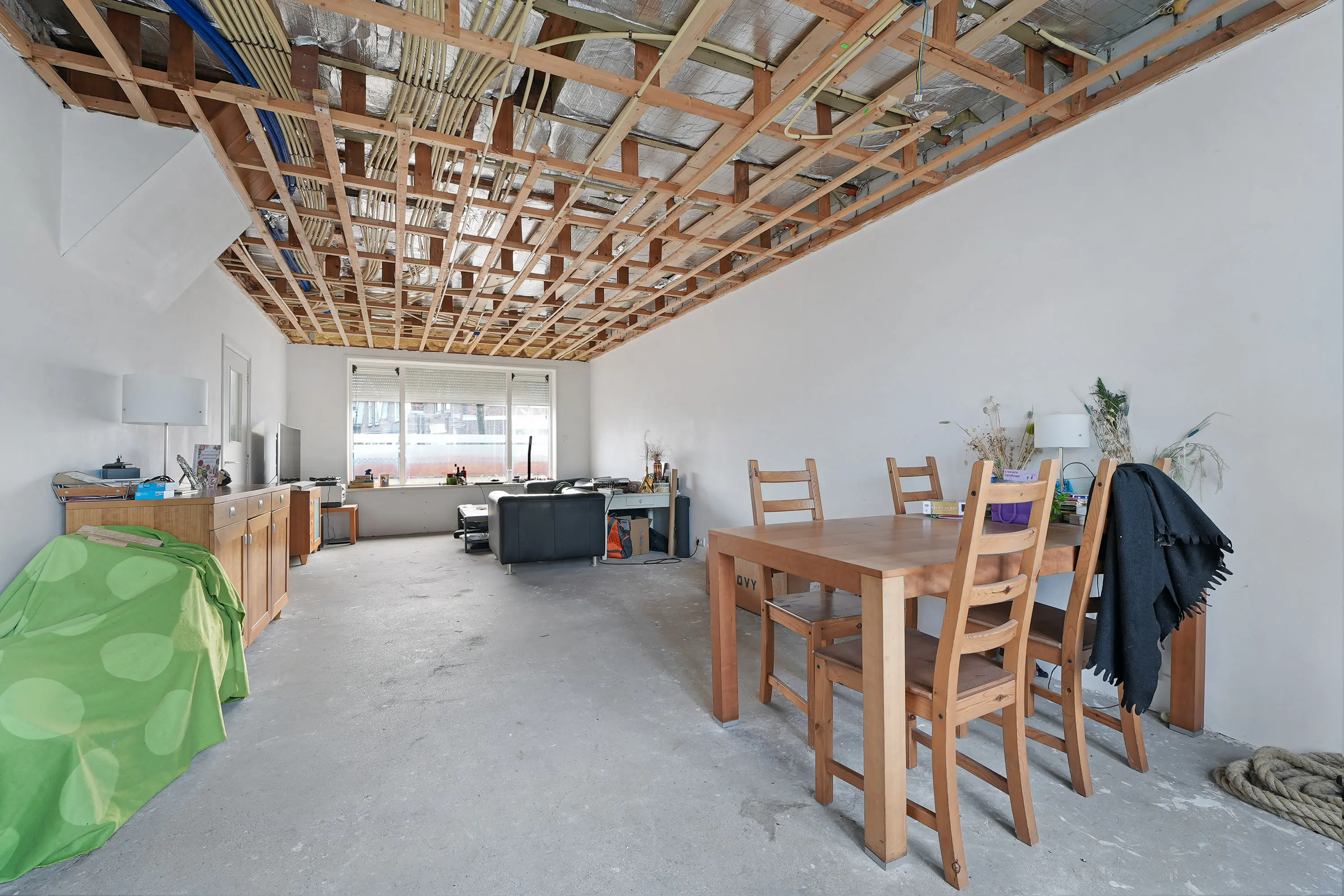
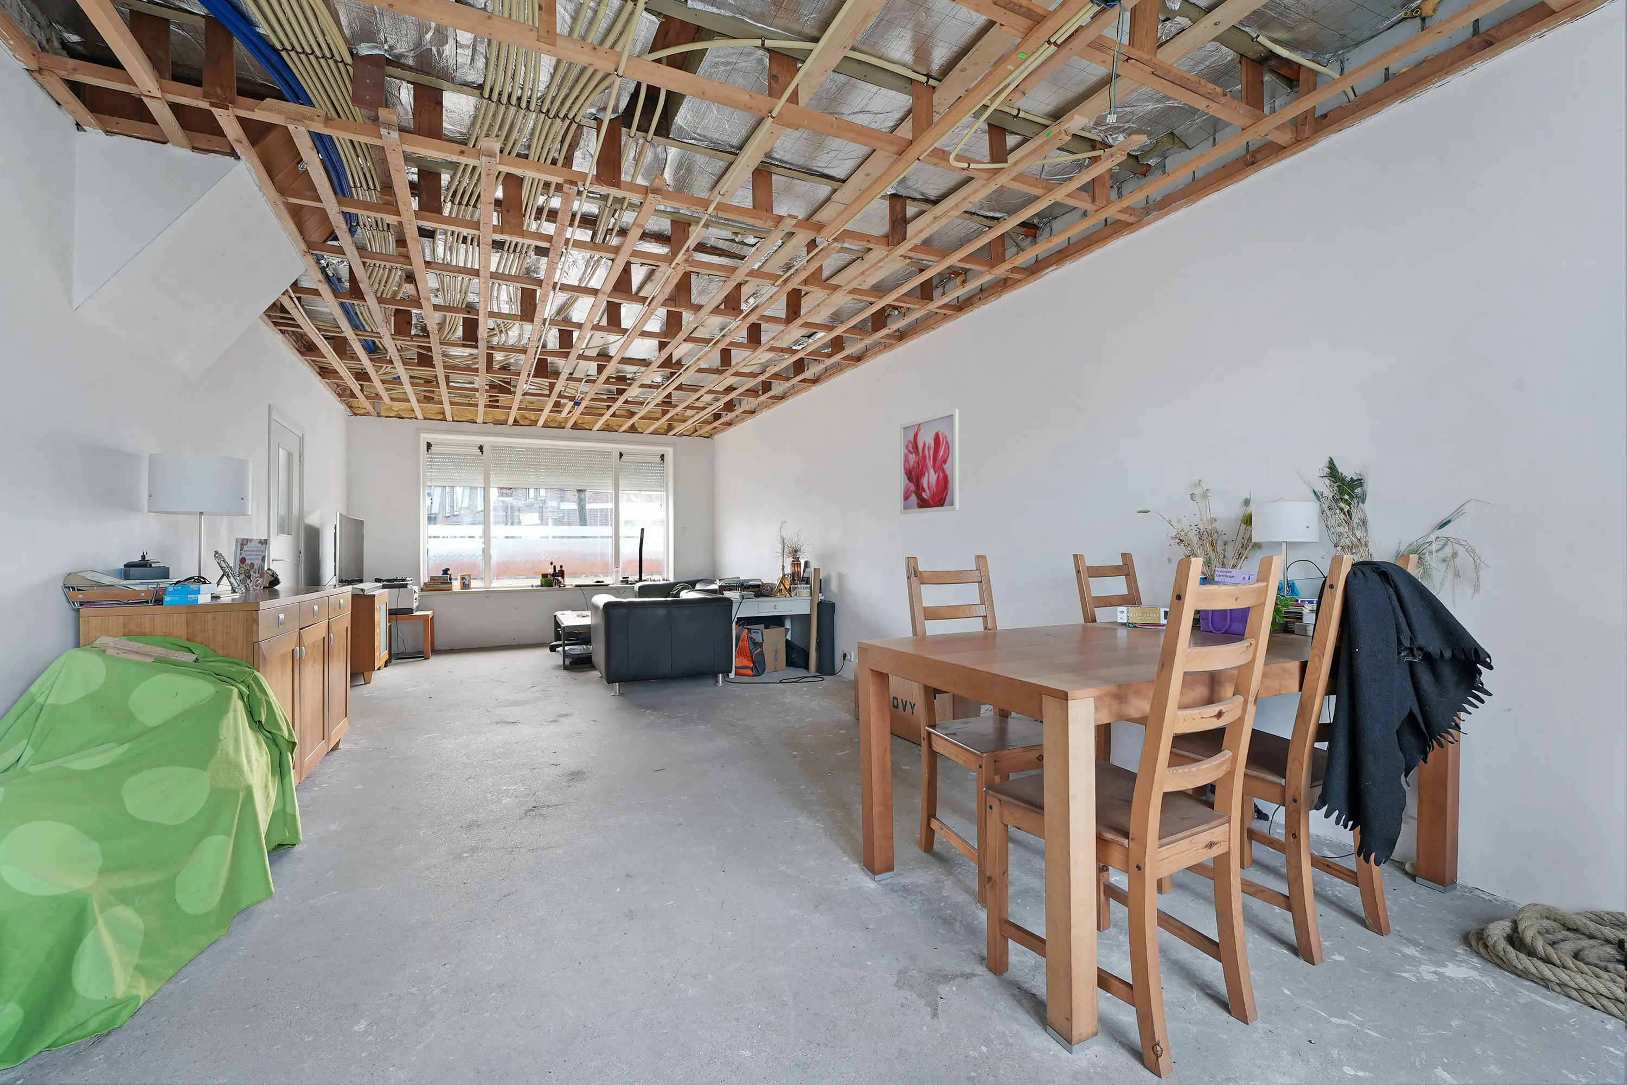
+ wall art [899,408,959,515]
